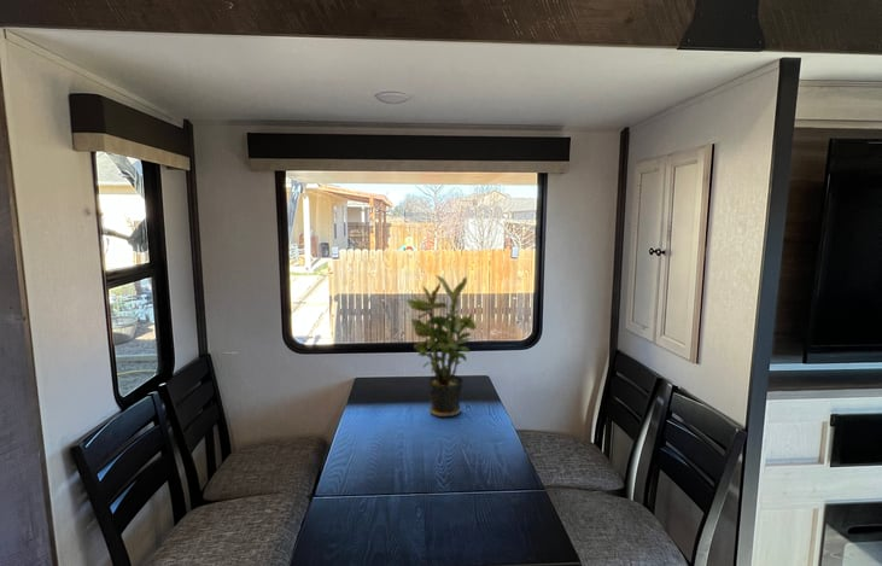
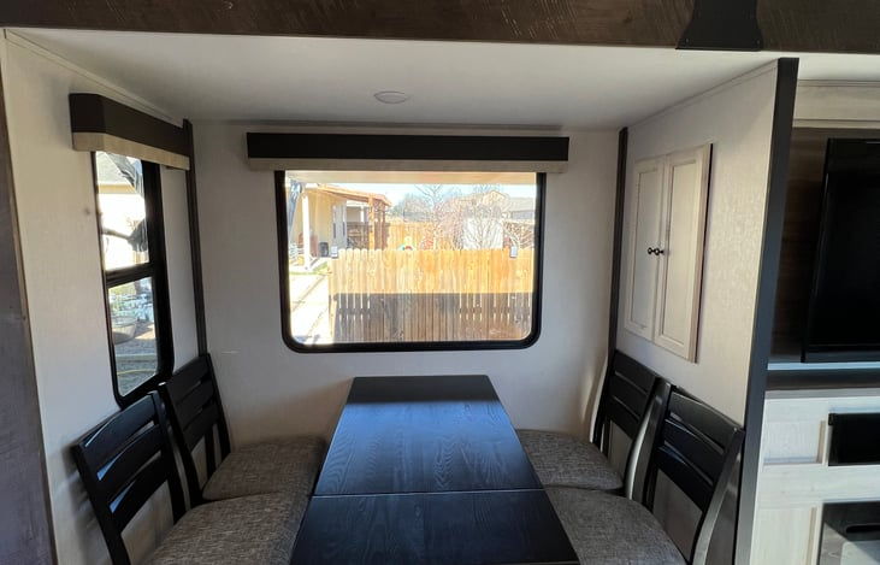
- potted plant [405,274,478,418]
